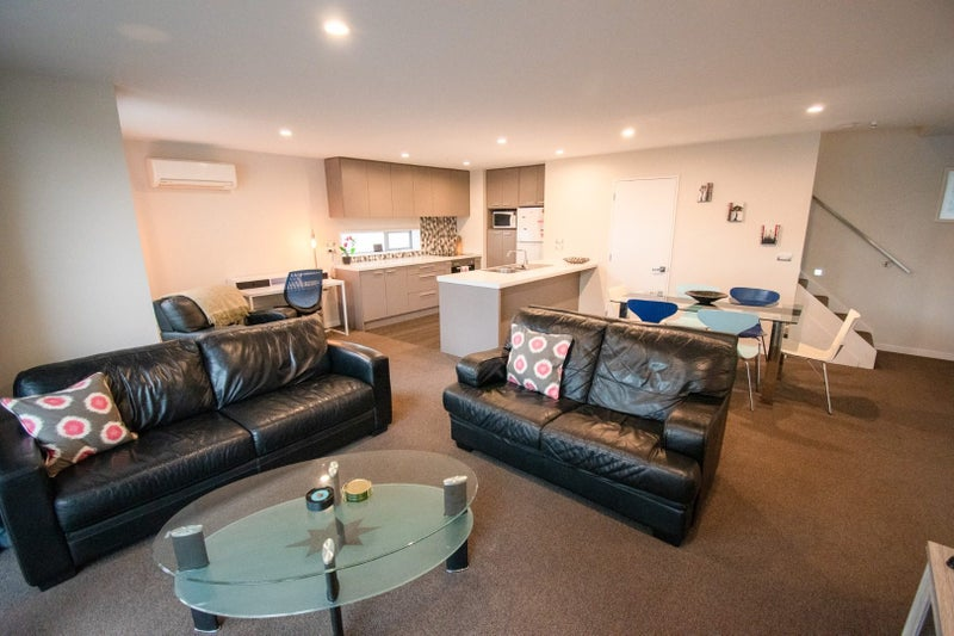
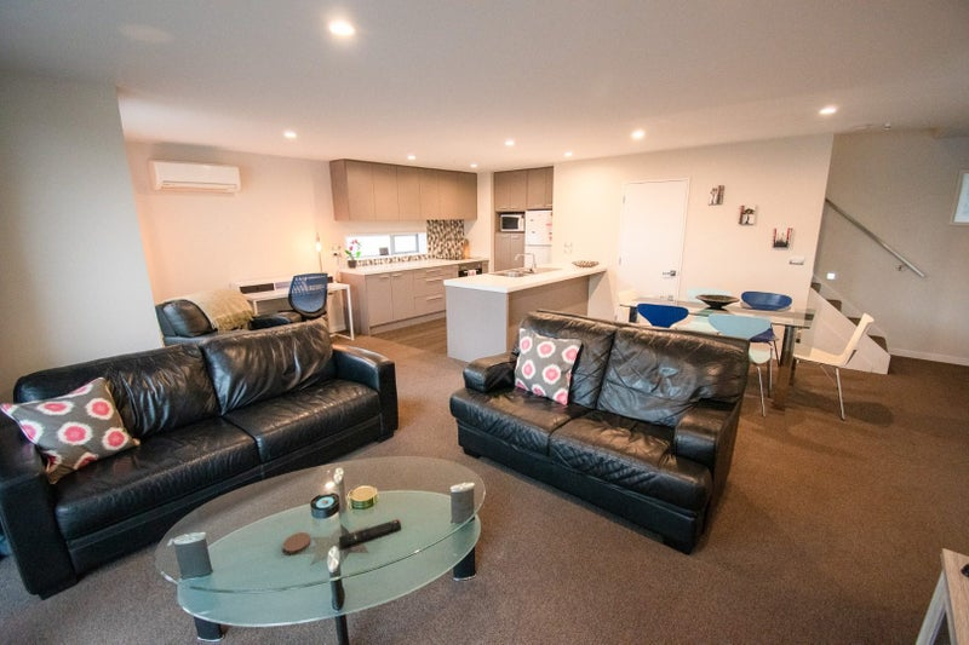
+ remote control [338,518,402,548]
+ coaster [282,531,313,555]
